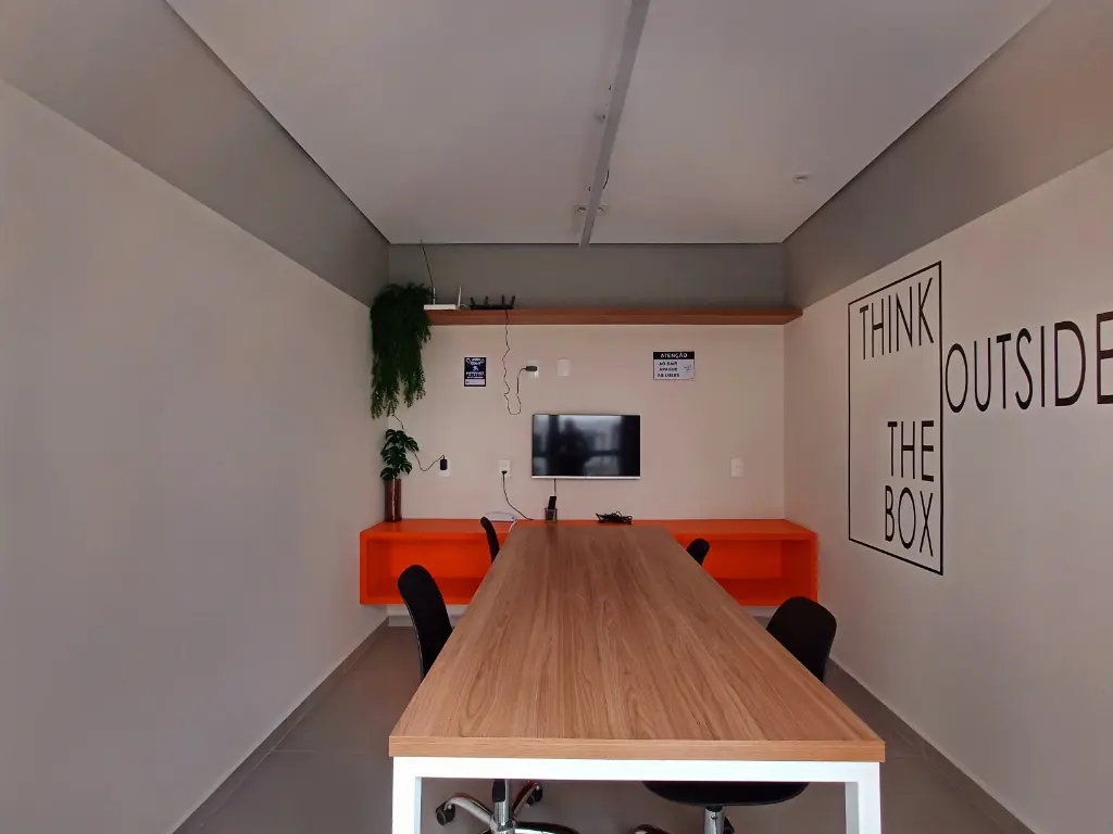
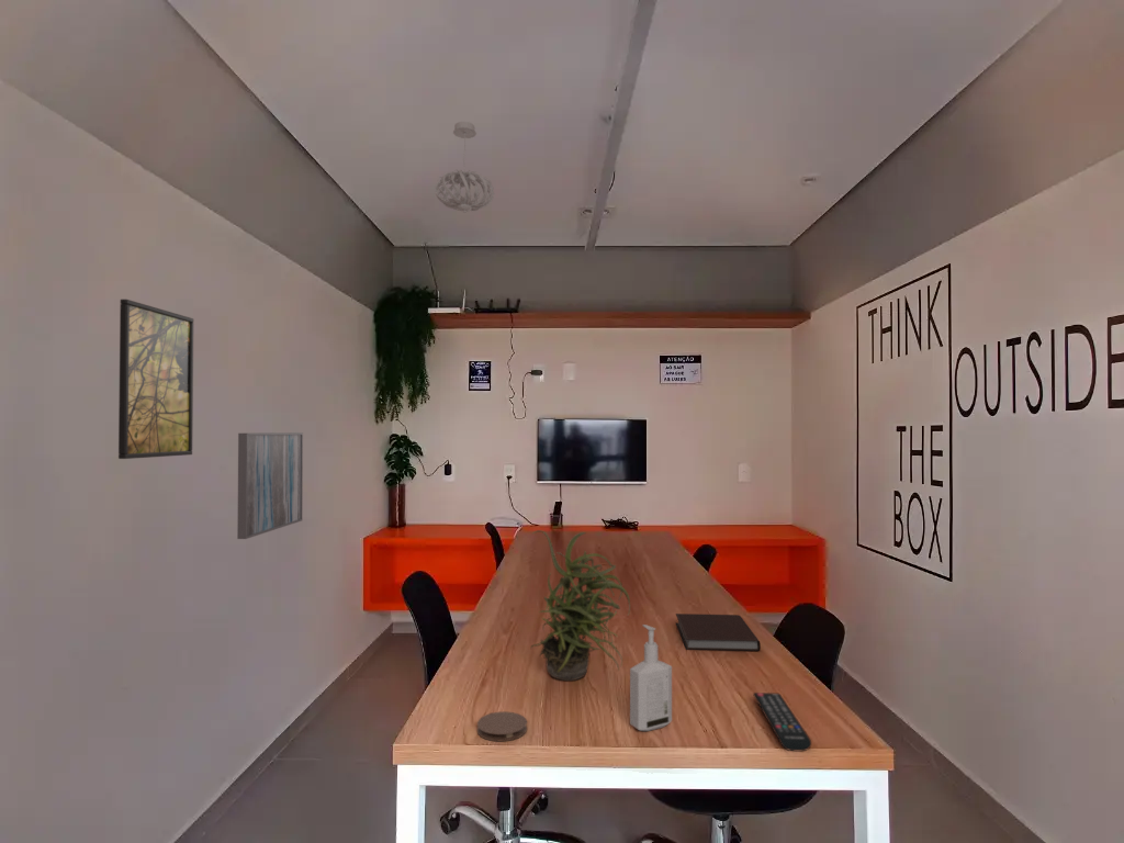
+ remote control [752,692,812,752]
+ bottle [629,623,673,732]
+ wall art [236,431,304,540]
+ coaster [476,710,528,742]
+ potted plant [530,529,631,682]
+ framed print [117,299,194,460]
+ notebook [675,612,762,652]
+ pendant light [434,121,495,214]
